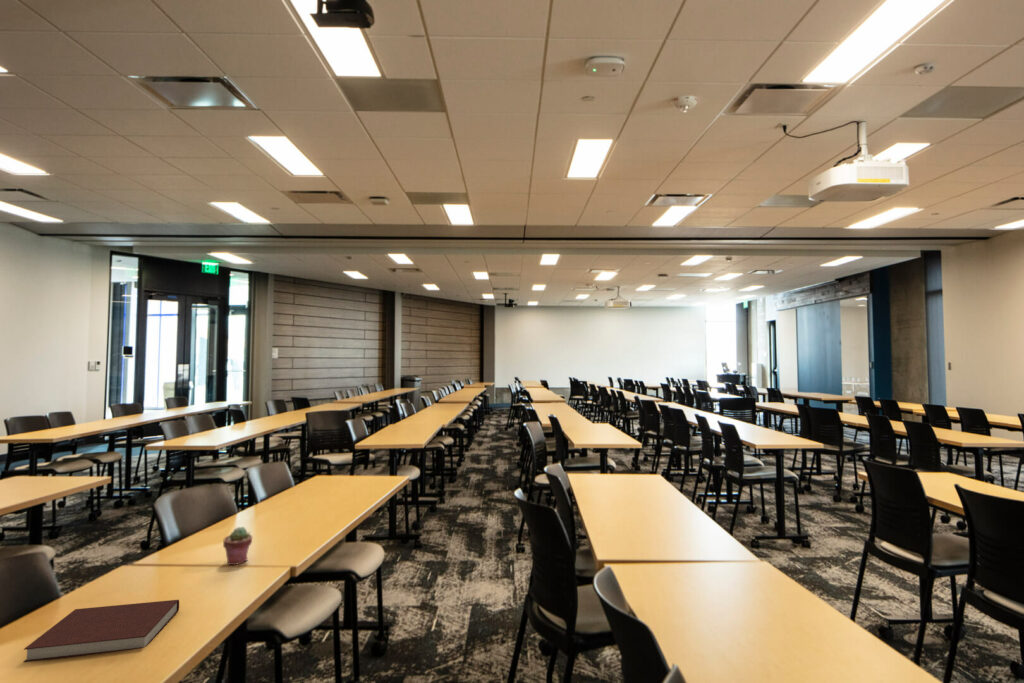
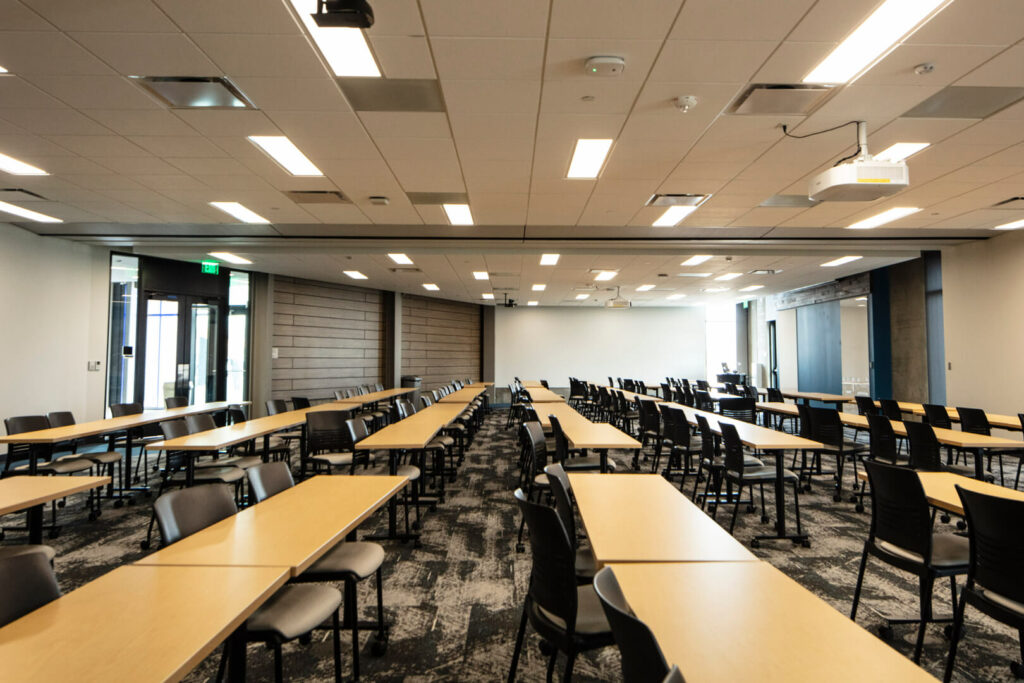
- potted succulent [222,526,253,566]
- notebook [23,599,180,663]
